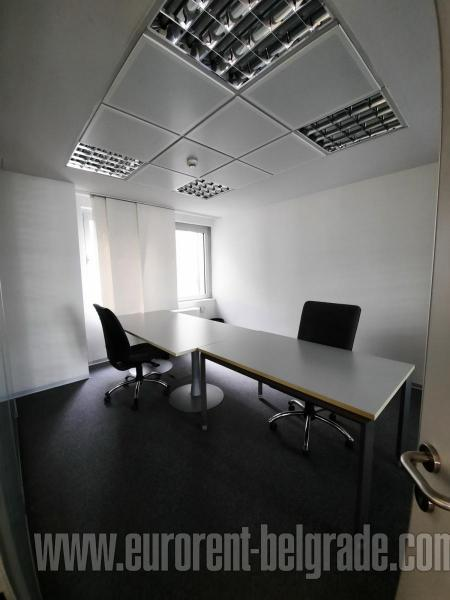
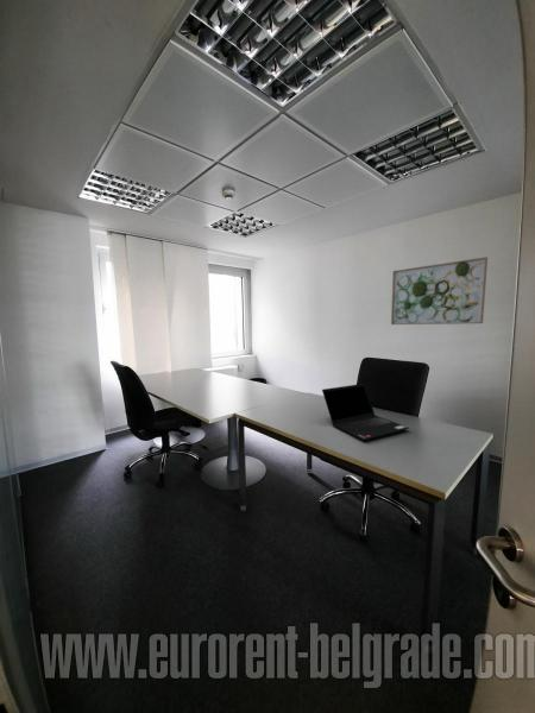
+ laptop computer [321,383,410,442]
+ wall art [390,255,489,326]
